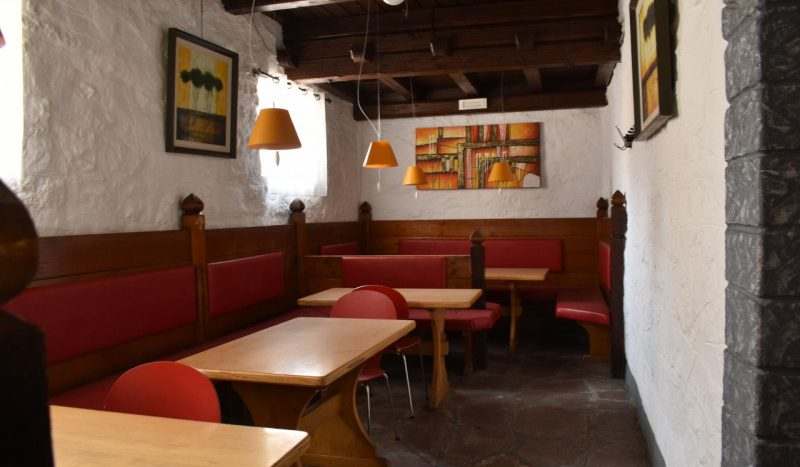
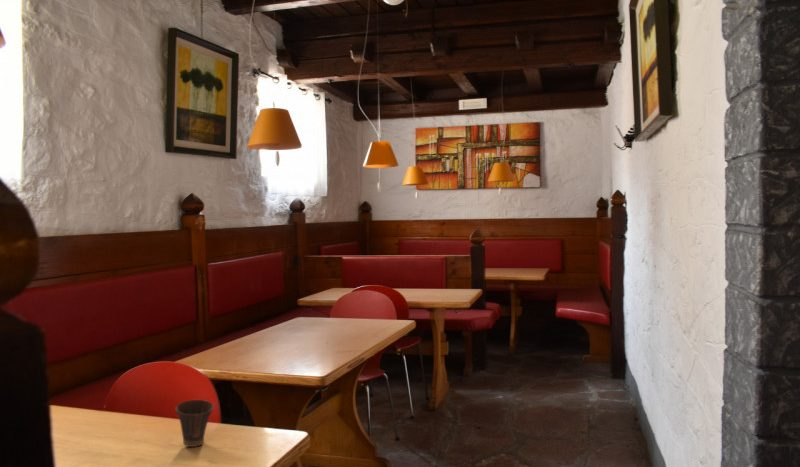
+ cup [175,399,215,448]
